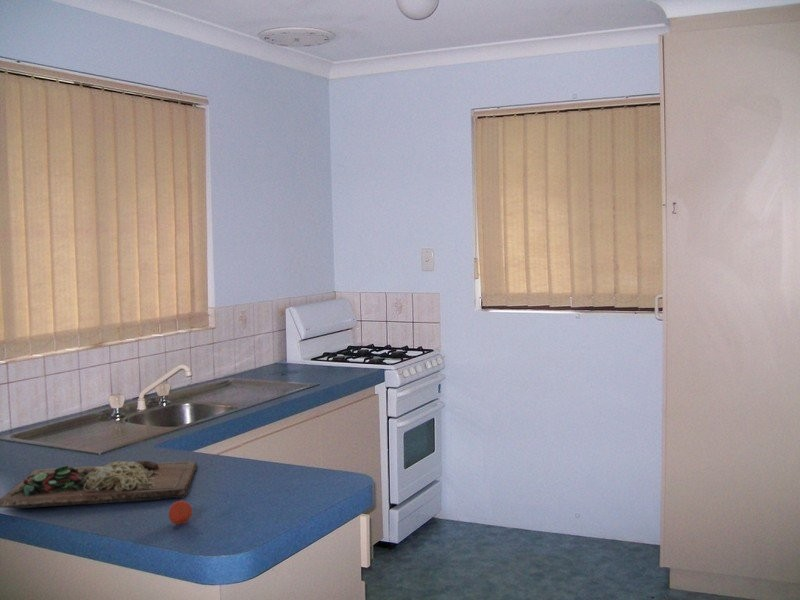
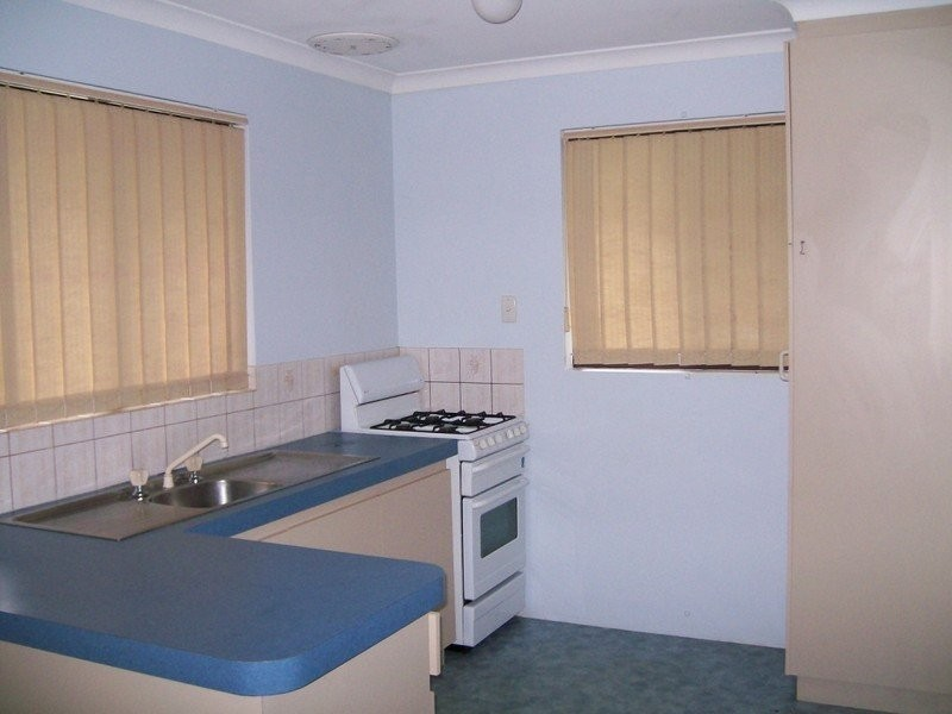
- cutting board [0,460,198,509]
- fruit [168,499,193,526]
